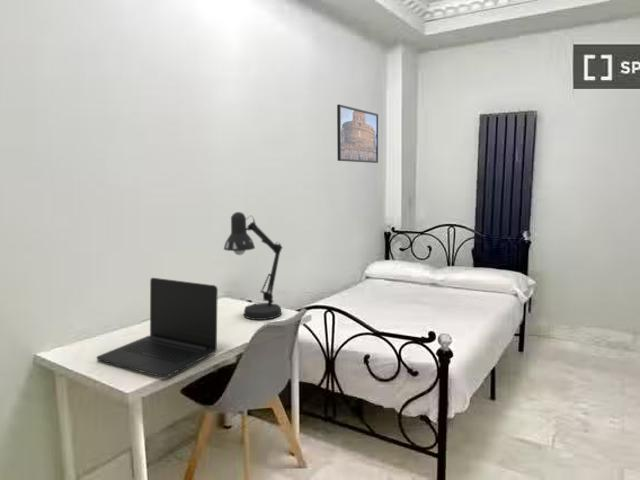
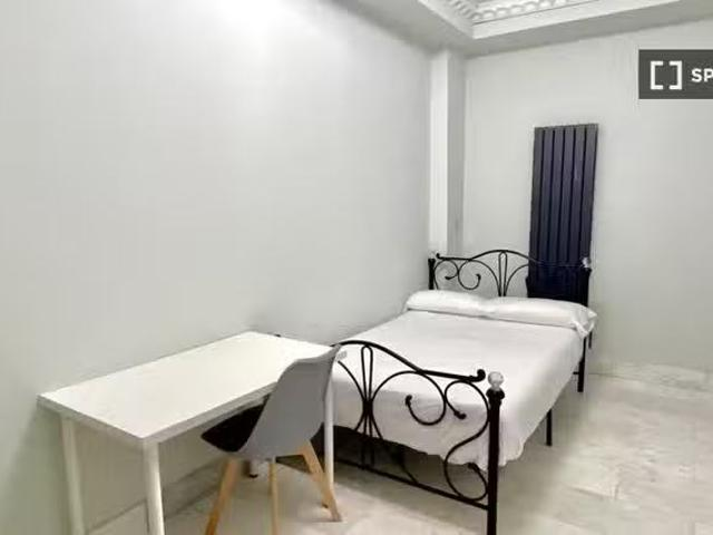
- desk lamp [223,211,284,321]
- laptop [96,277,219,378]
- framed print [336,104,379,164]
